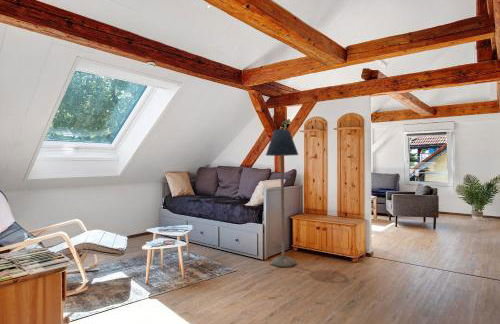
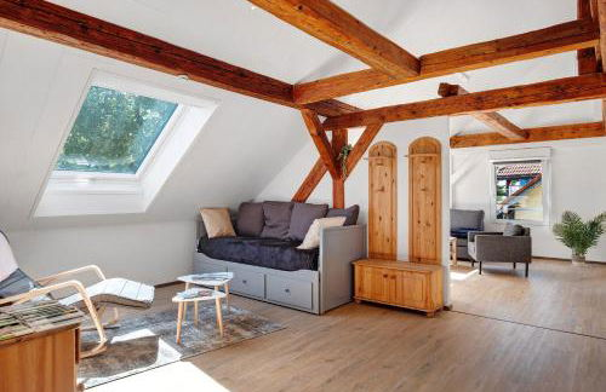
- floor lamp [265,128,299,268]
